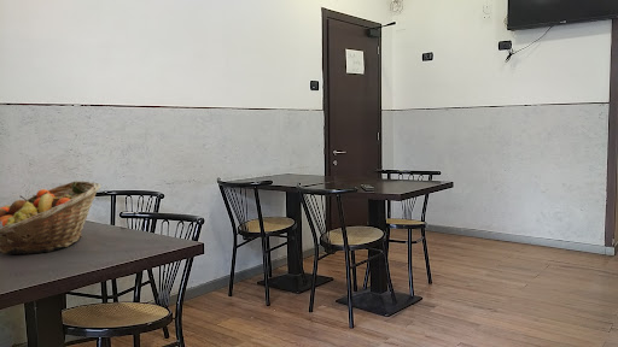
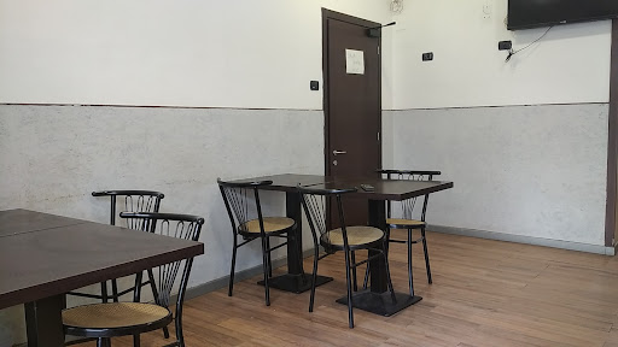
- fruit basket [0,180,101,255]
